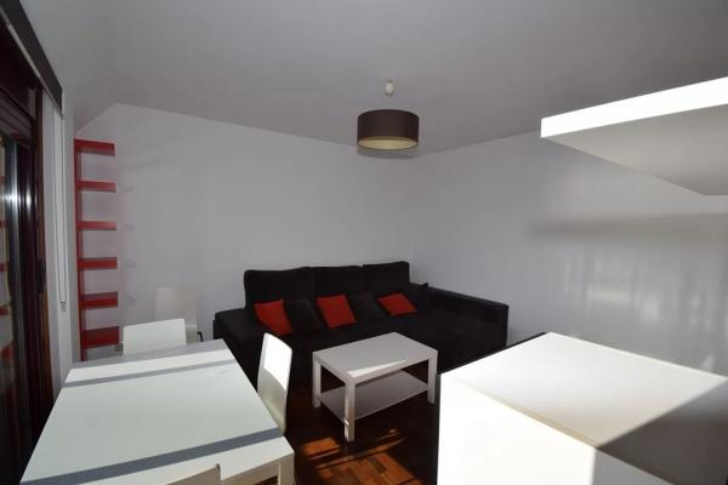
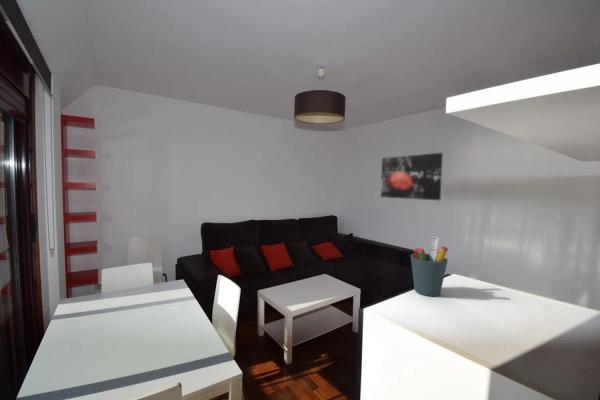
+ pen holder [410,236,449,297]
+ wall art [380,152,444,201]
